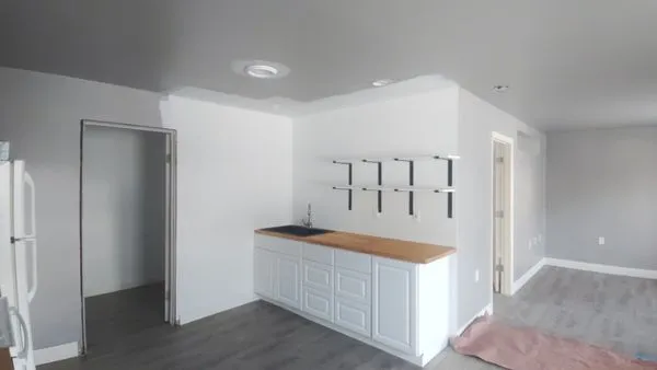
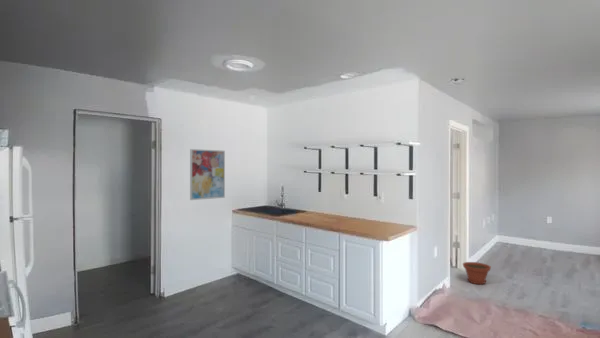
+ plant pot [462,261,492,285]
+ wall art [189,148,226,201]
